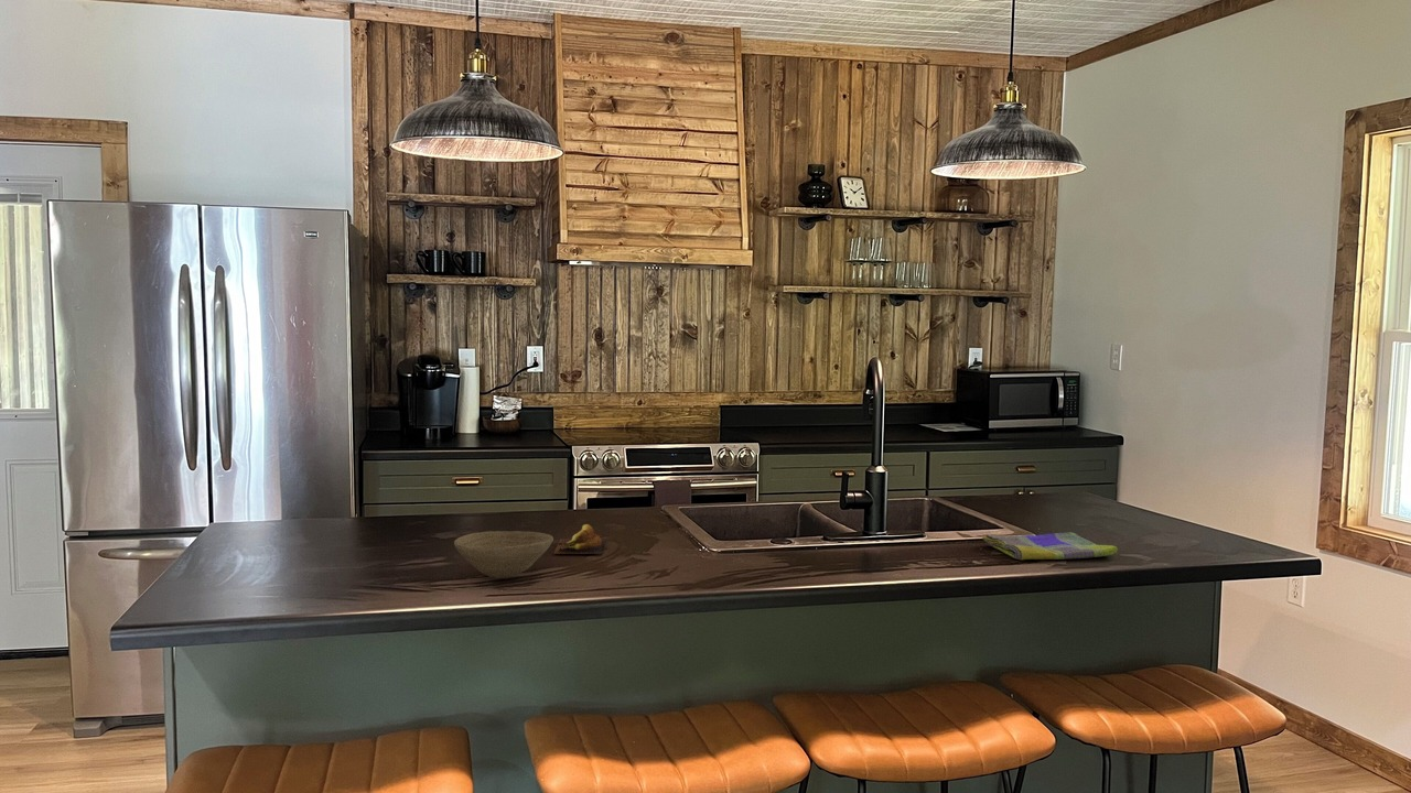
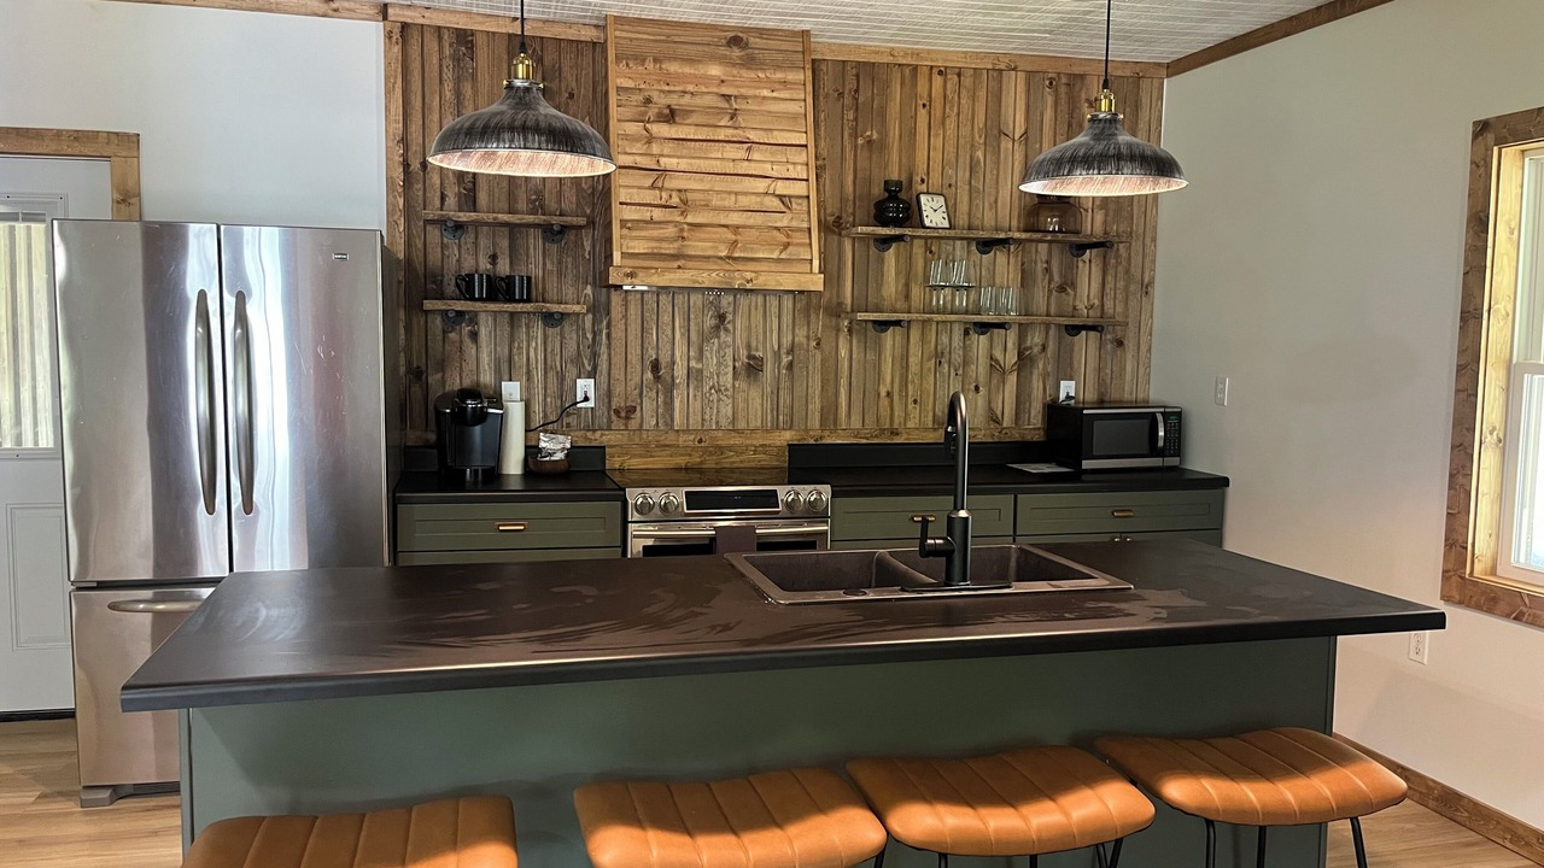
- dish towel [980,531,1119,562]
- bowl [453,530,554,579]
- banana [552,523,606,555]
